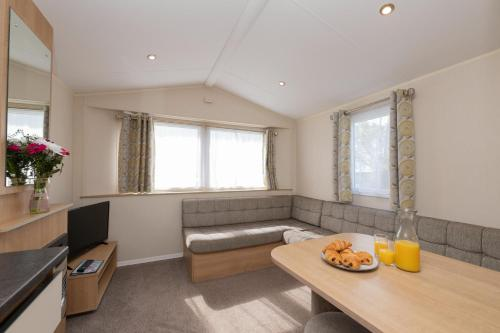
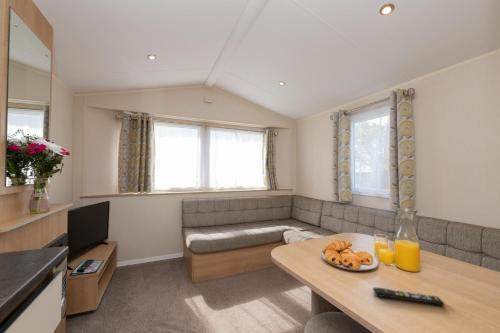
+ remote control [372,287,446,307]
